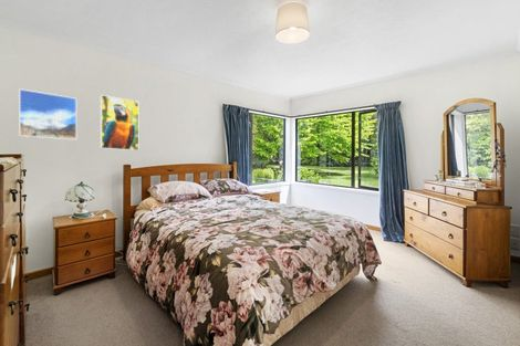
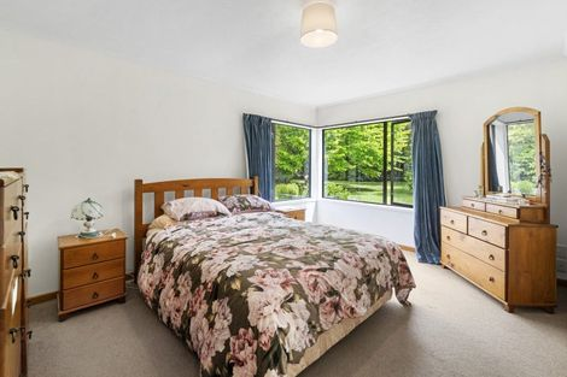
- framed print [100,94,139,151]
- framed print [18,87,77,141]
